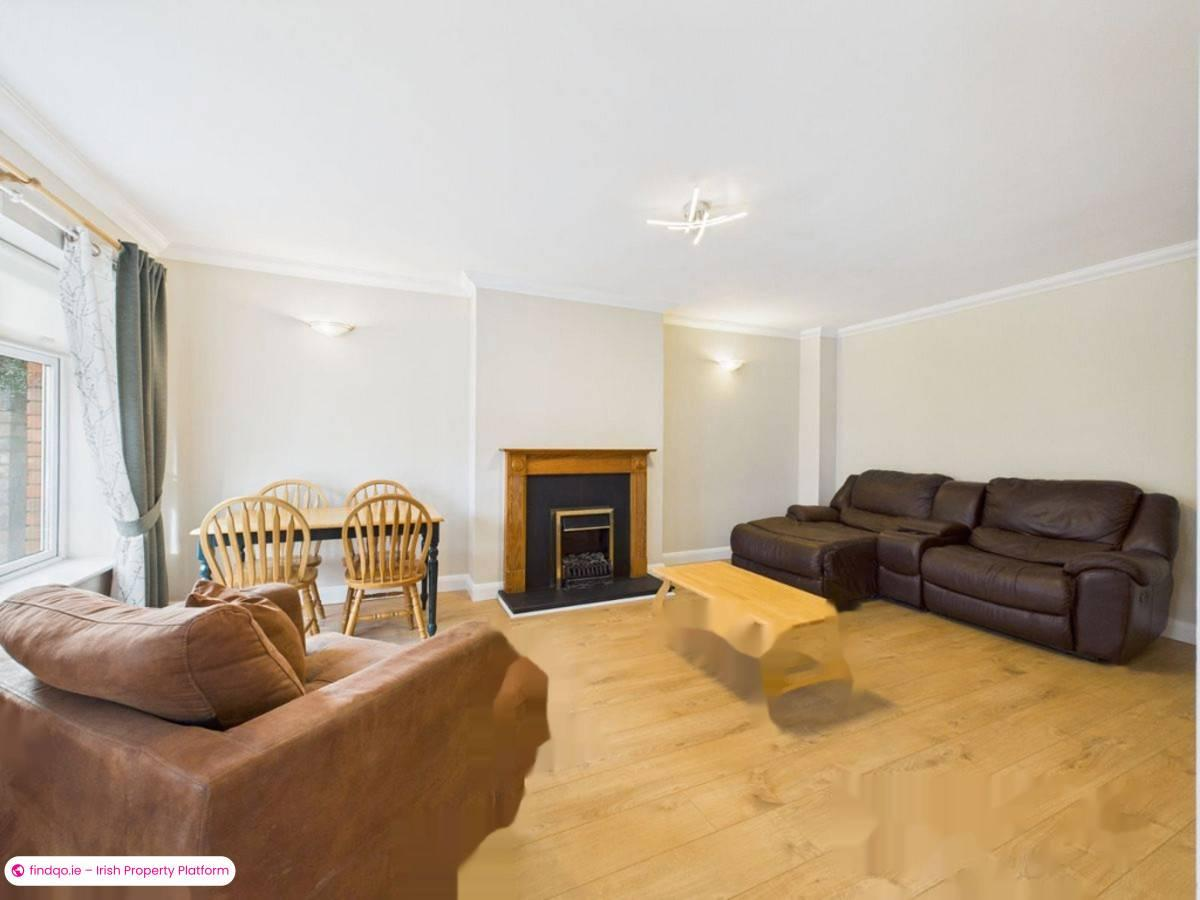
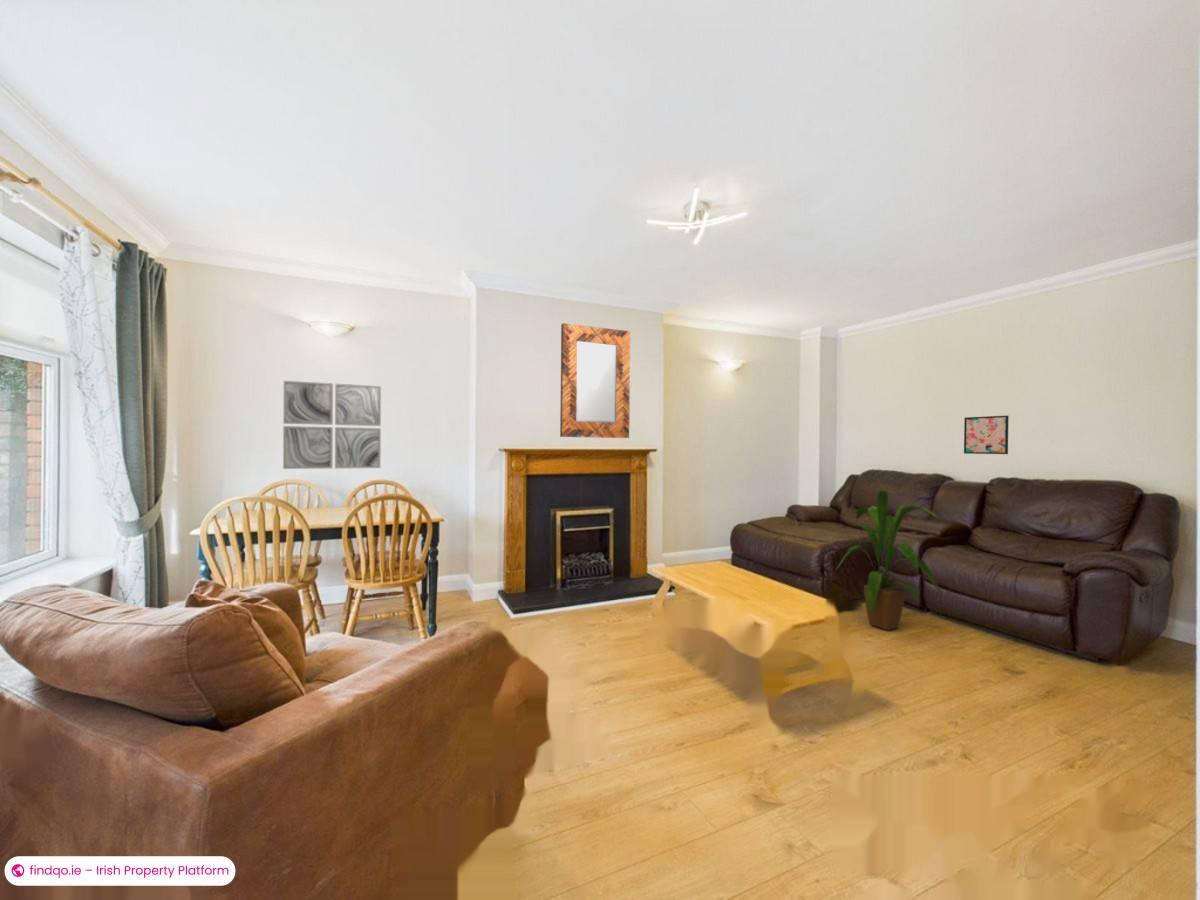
+ wall art [963,415,1010,455]
+ house plant [835,489,943,631]
+ home mirror [559,322,631,439]
+ wall art [282,380,382,470]
